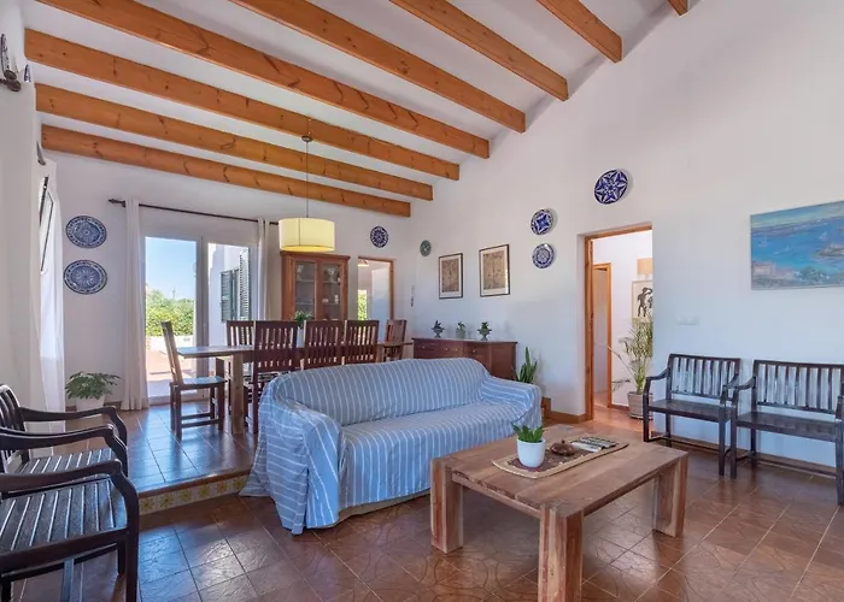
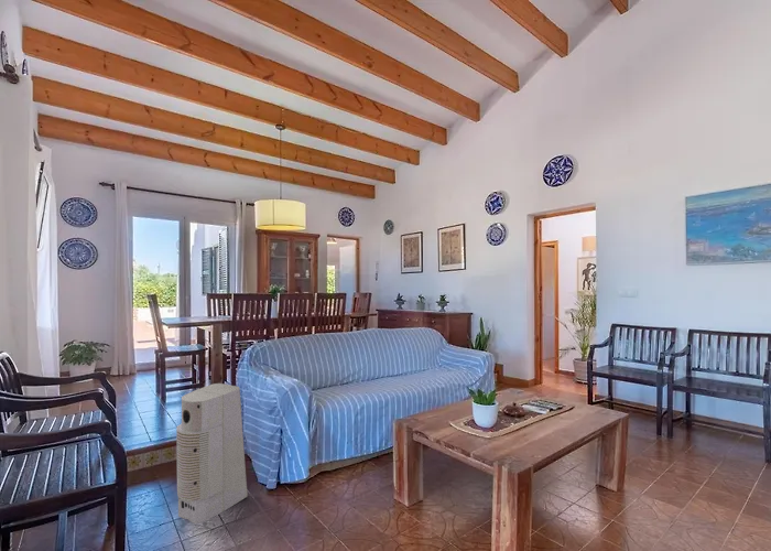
+ air purifier [175,382,249,525]
